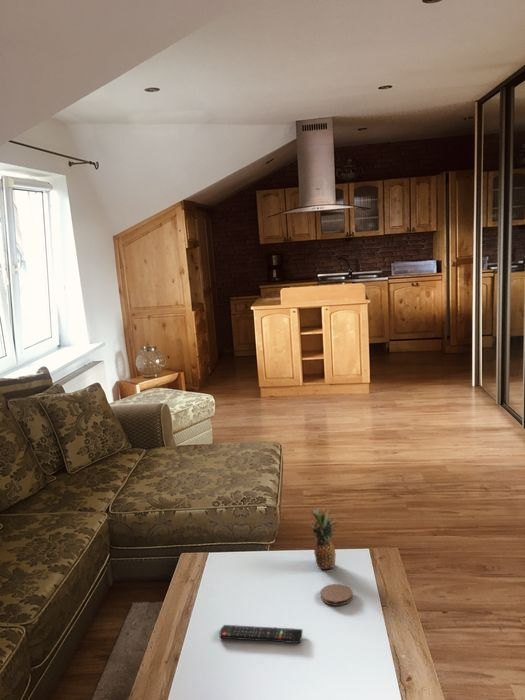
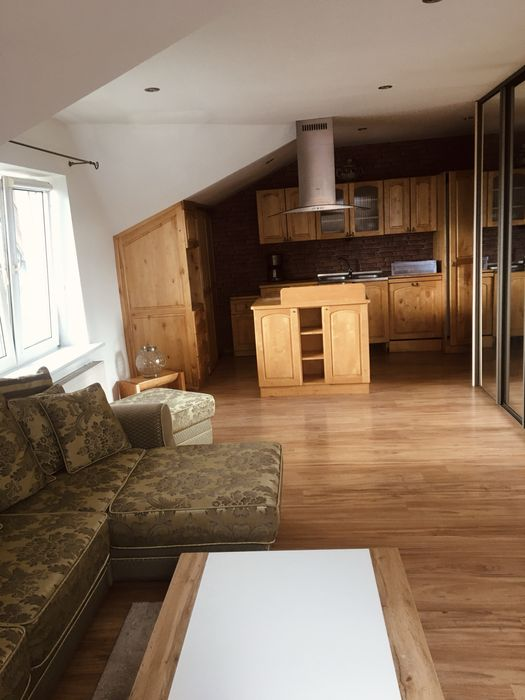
- coaster [320,583,353,606]
- fruit [307,507,343,570]
- remote control [218,624,304,644]
